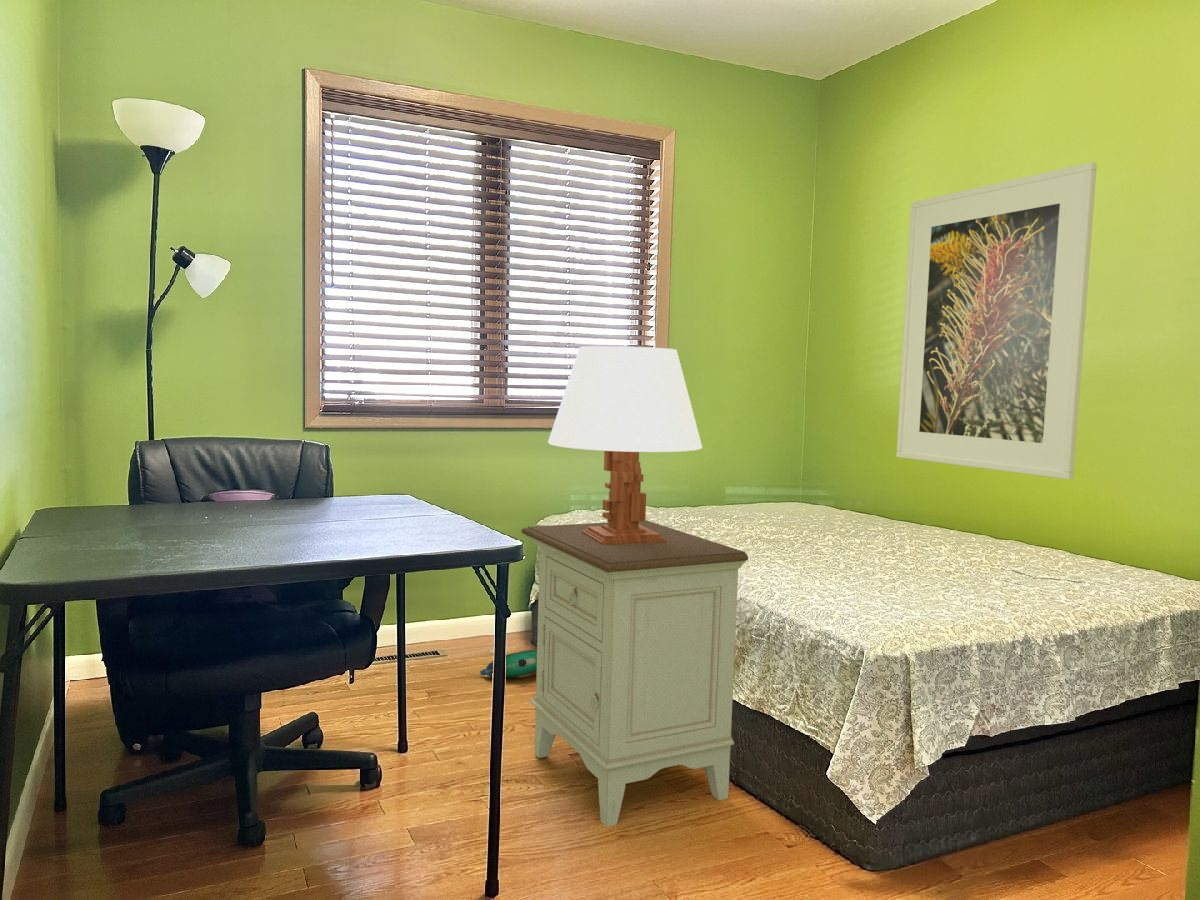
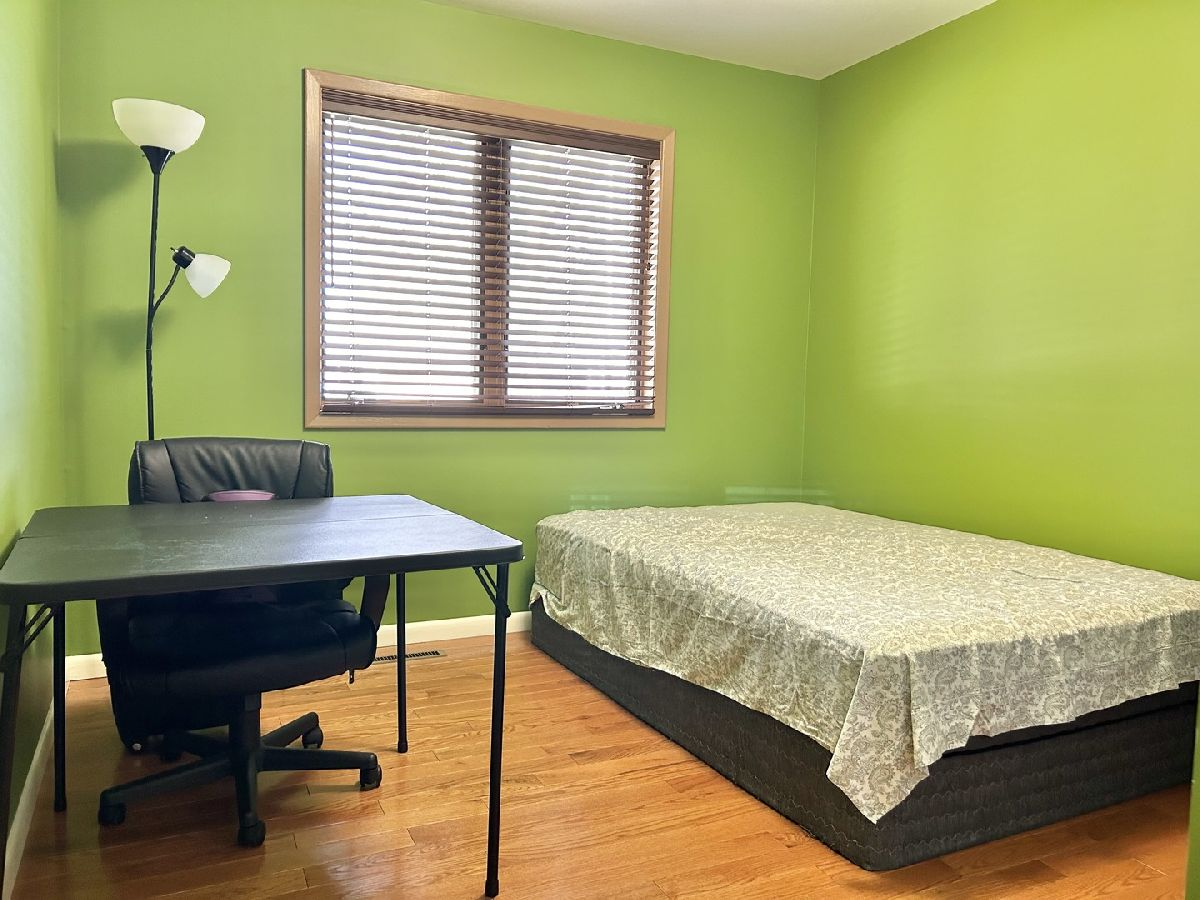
- table lamp [547,345,703,544]
- nightstand [521,519,749,828]
- plush toy [479,649,537,679]
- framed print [895,161,1098,480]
